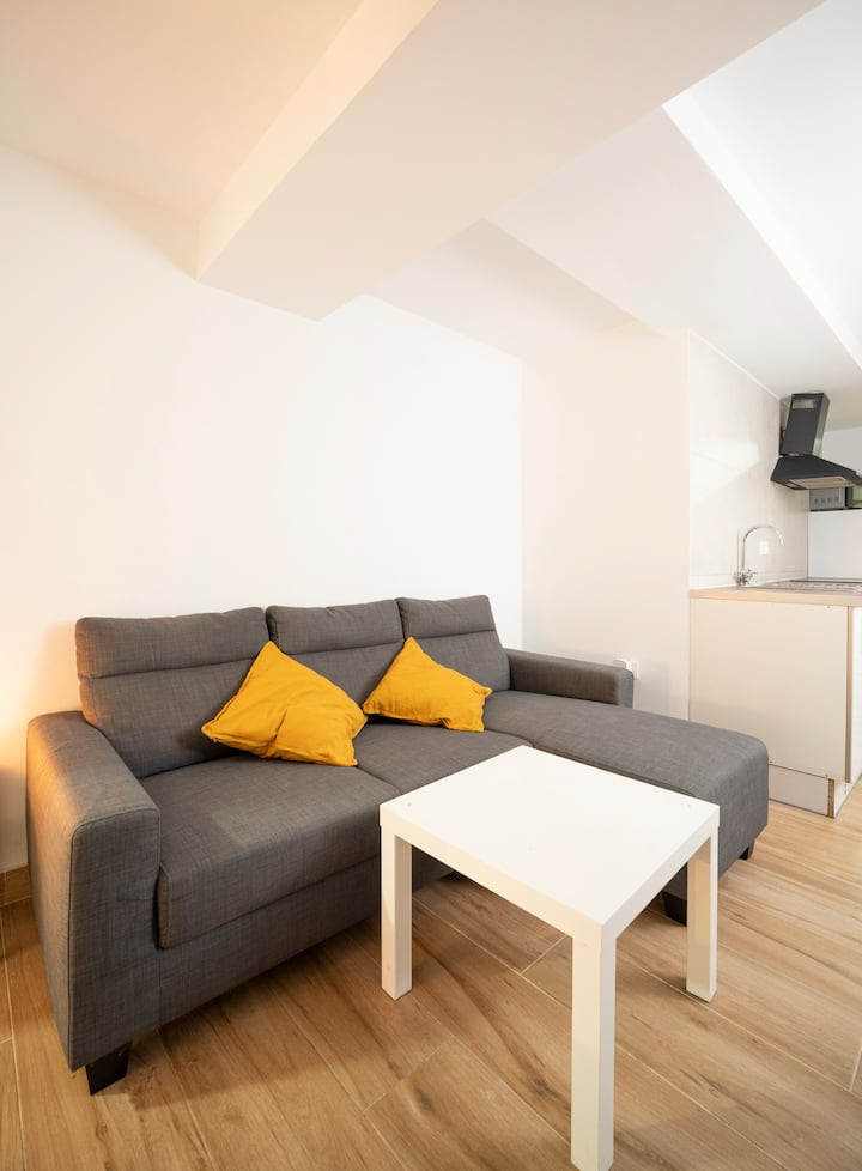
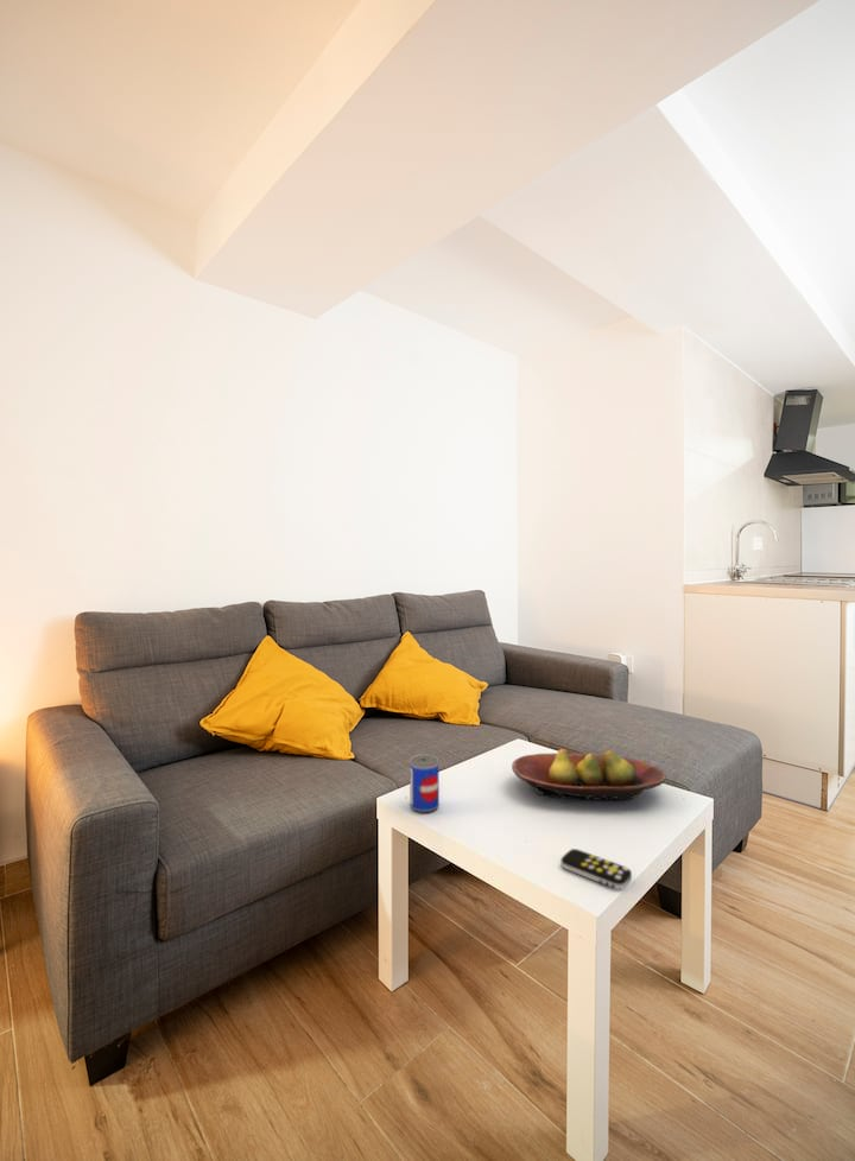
+ fruit bowl [511,748,667,801]
+ remote control [560,848,633,890]
+ beer can [408,753,441,813]
